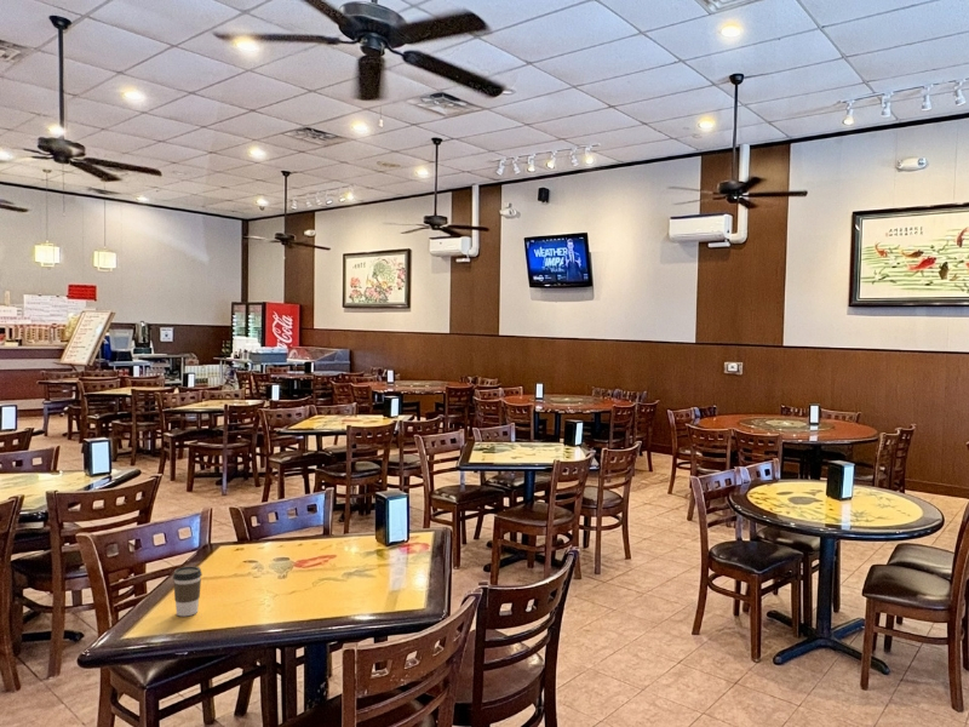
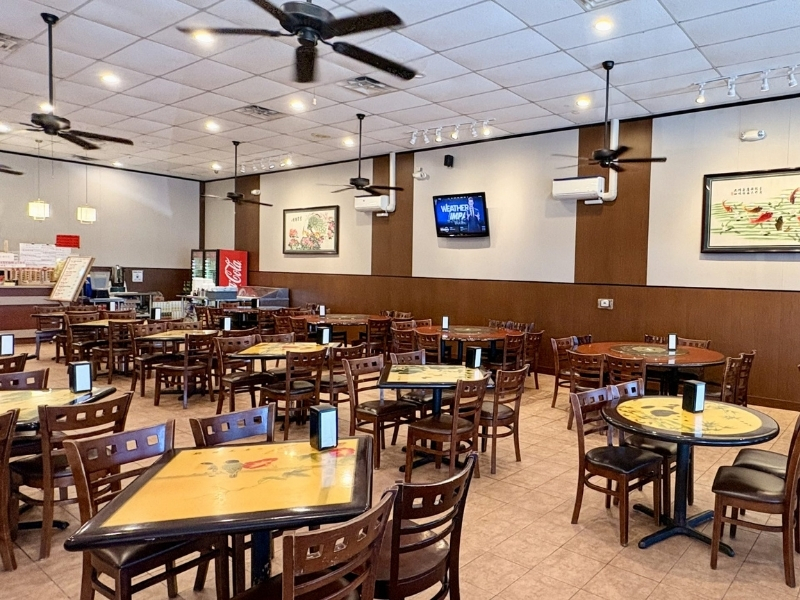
- coffee cup [172,565,203,617]
